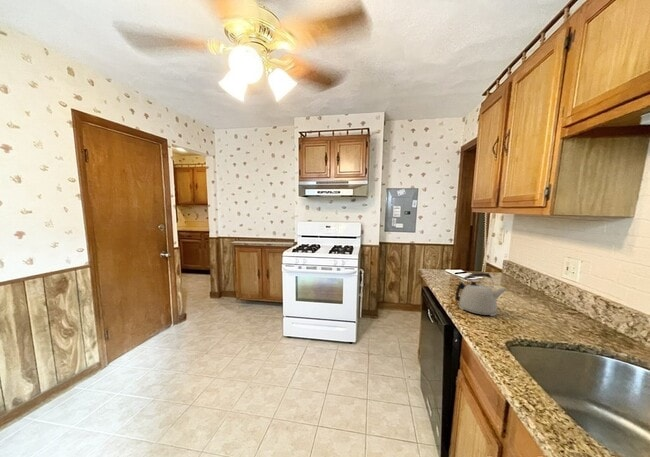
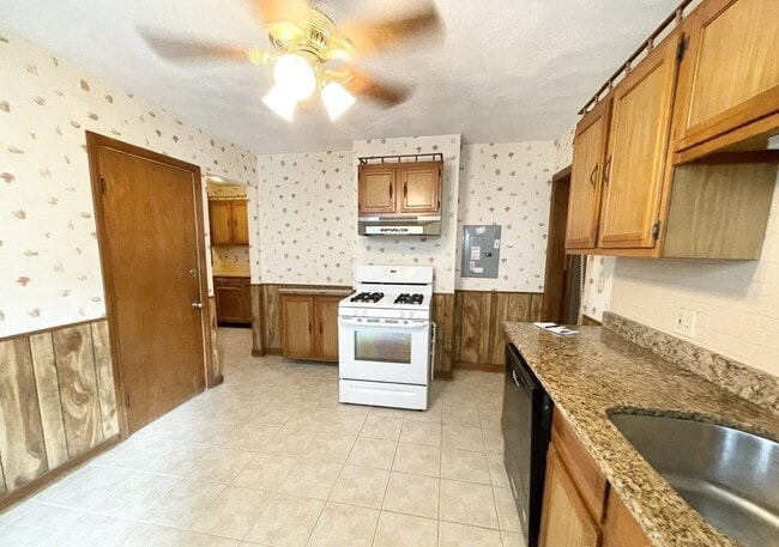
- kettle [454,272,508,317]
